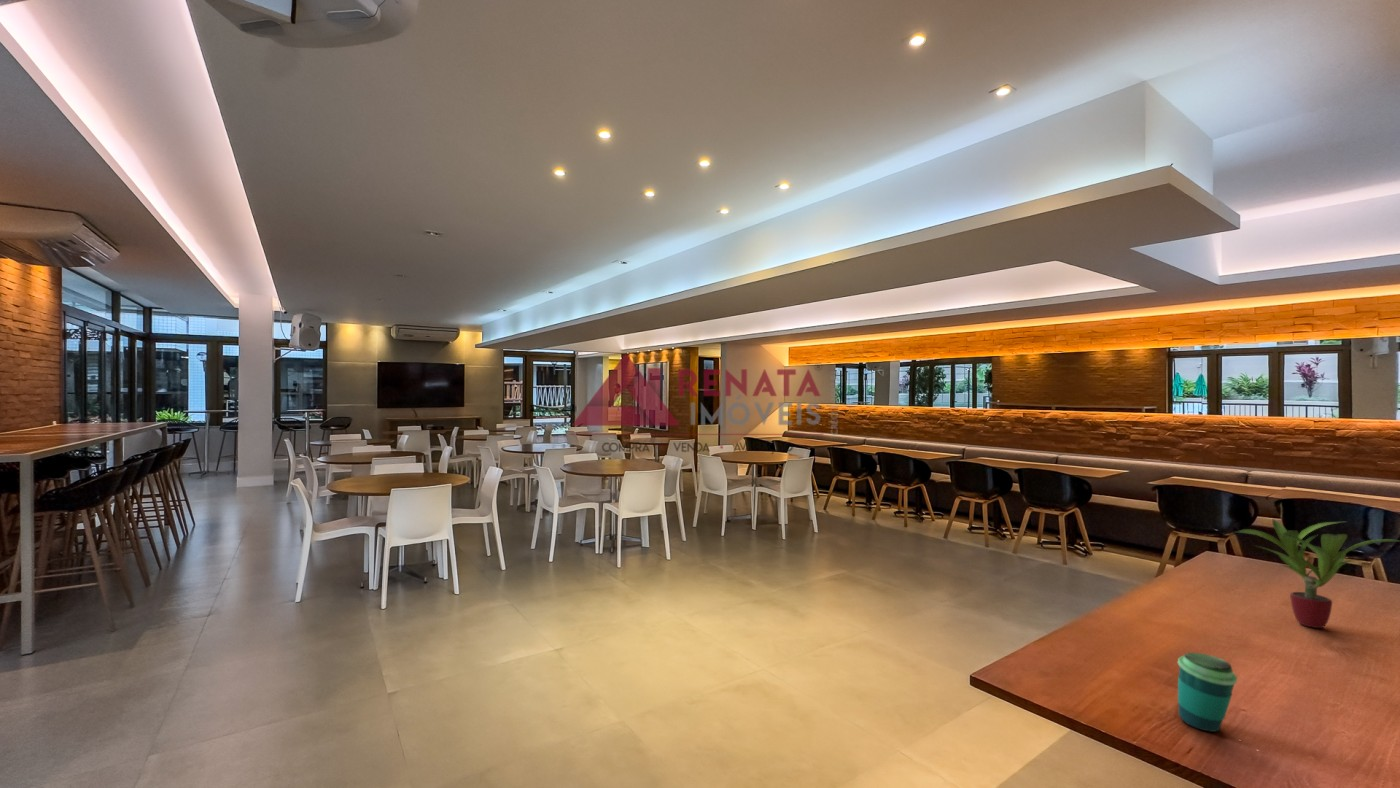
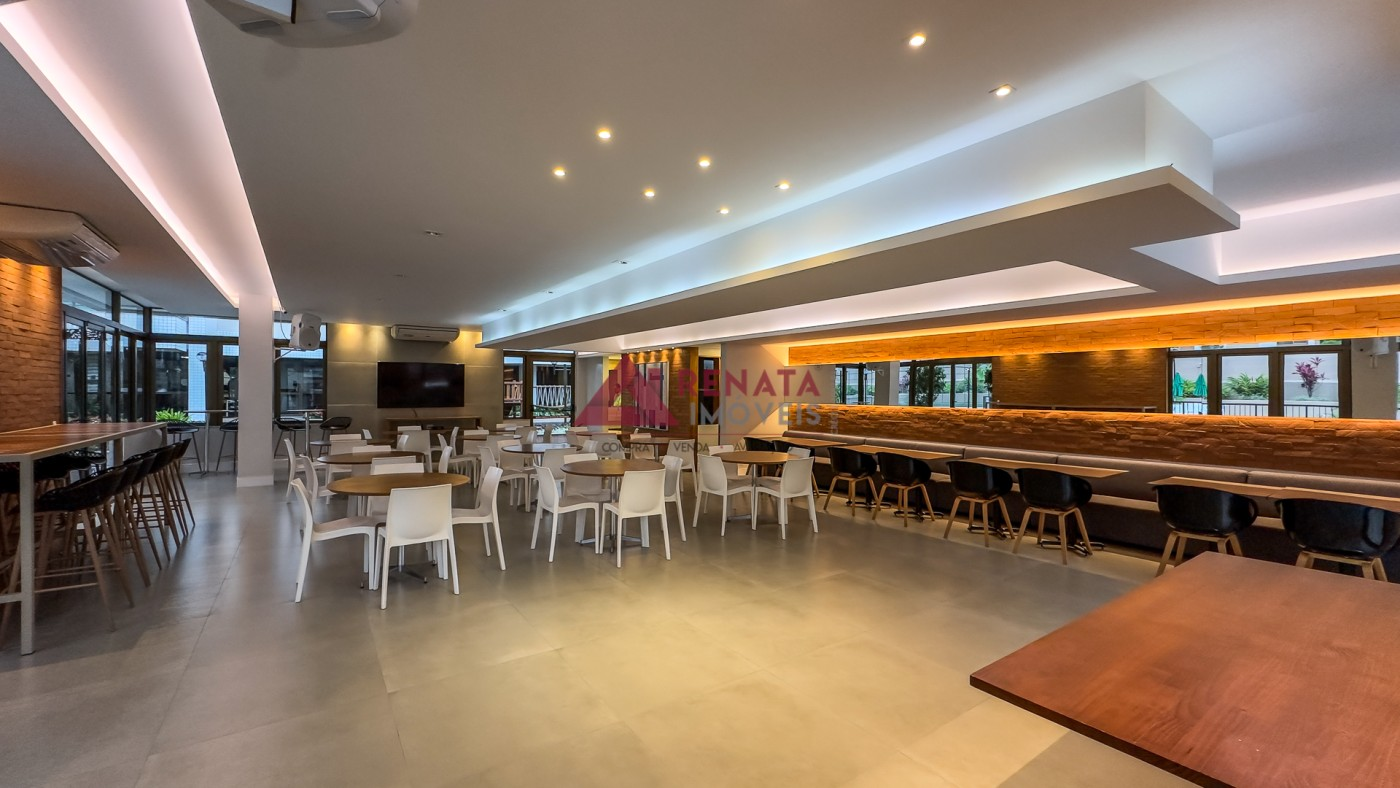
- cup [1177,652,1238,733]
- potted plant [1236,518,1400,629]
